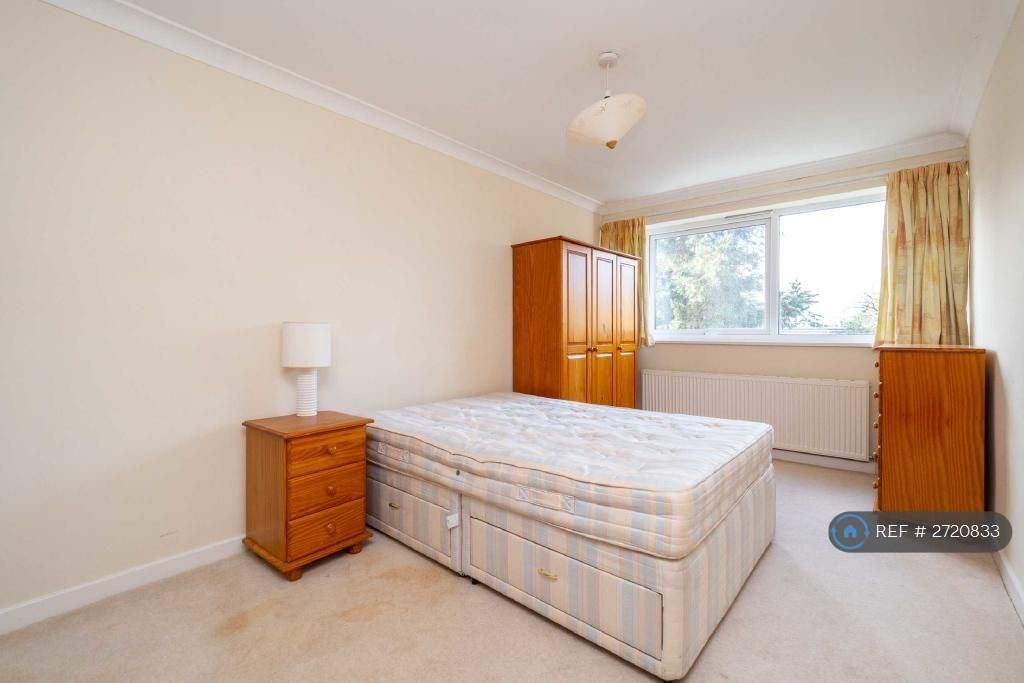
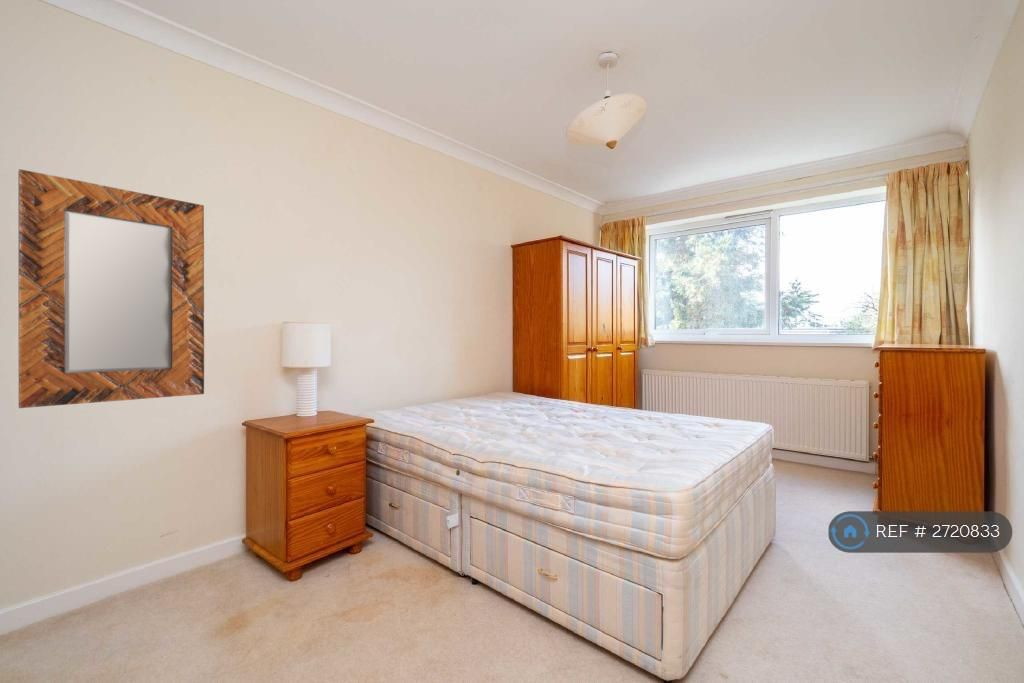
+ home mirror [18,168,205,409]
